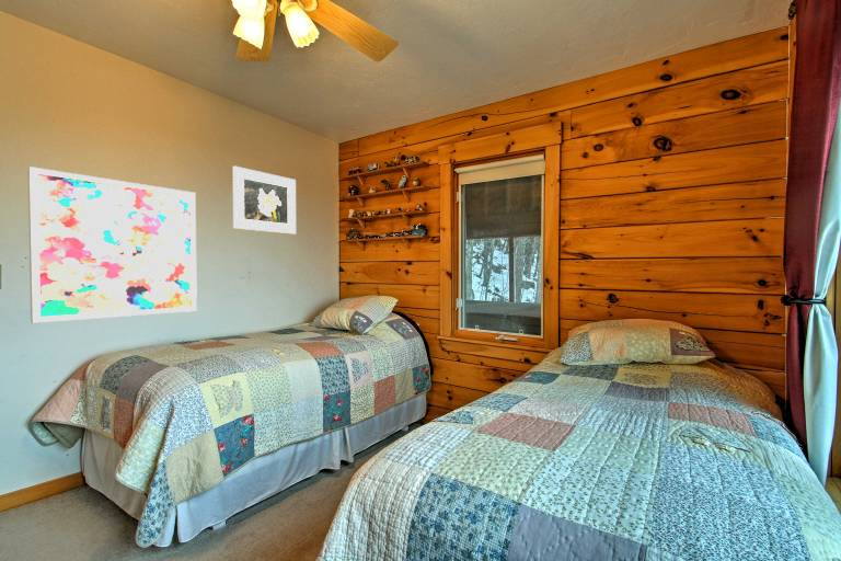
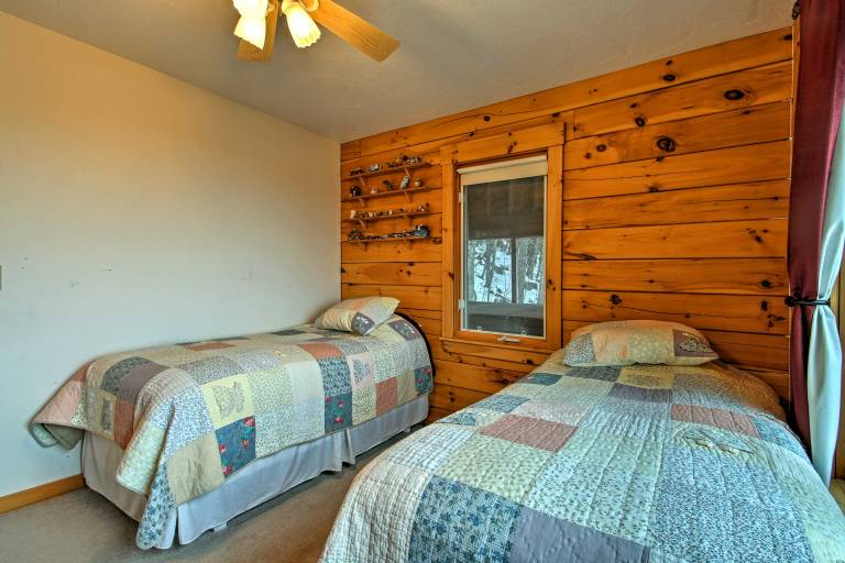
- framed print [232,165,297,236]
- wall art [27,165,198,324]
